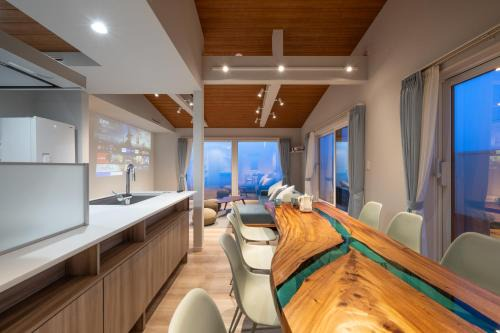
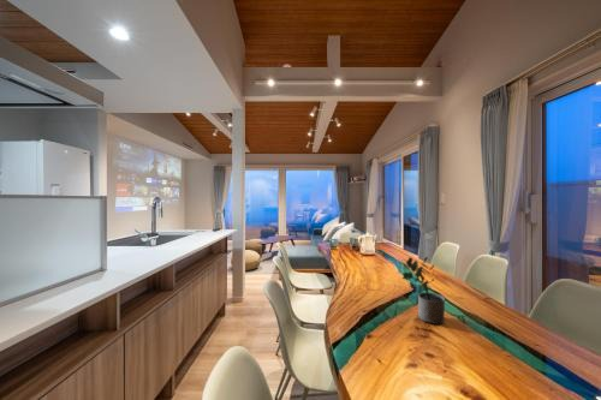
+ potted plant [401,256,446,326]
